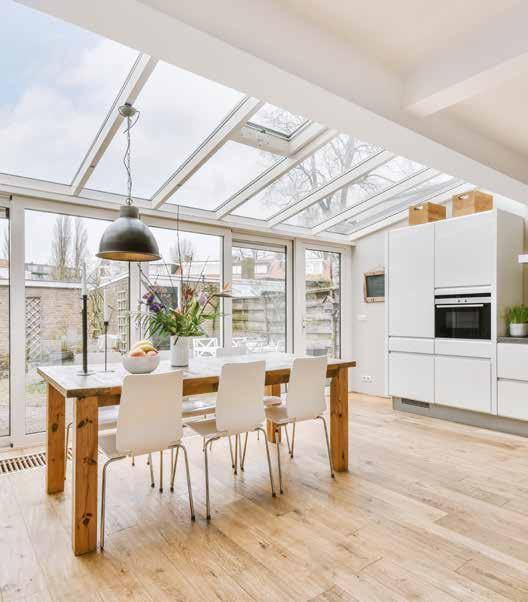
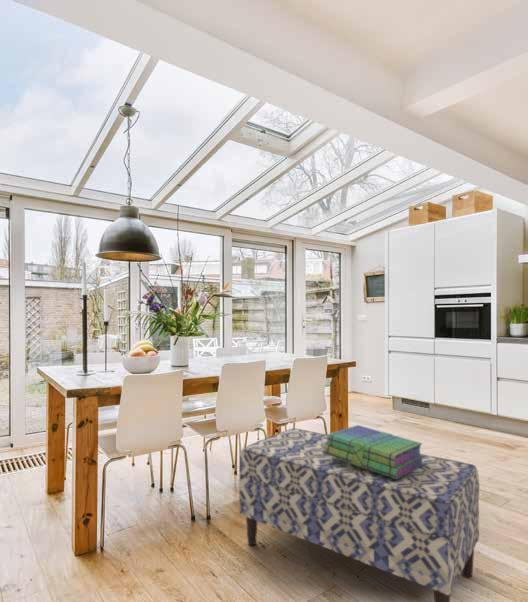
+ stack of books [324,424,425,479]
+ bench [238,427,480,602]
